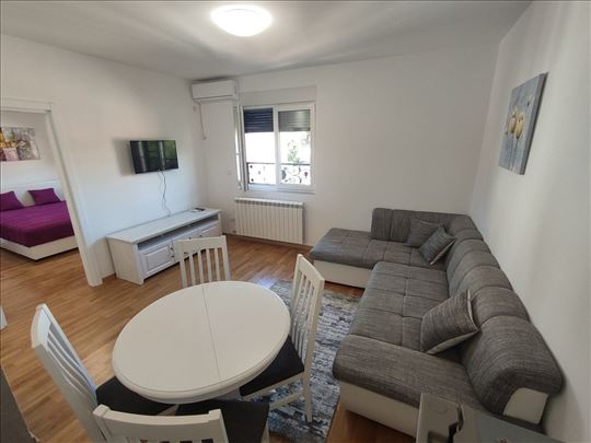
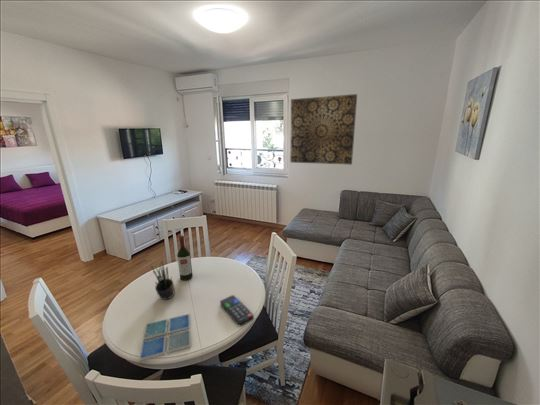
+ potted plant [150,260,176,301]
+ drink coaster [138,313,192,362]
+ wall art [289,93,358,165]
+ remote control [219,294,255,327]
+ wine bottle [176,234,194,282]
